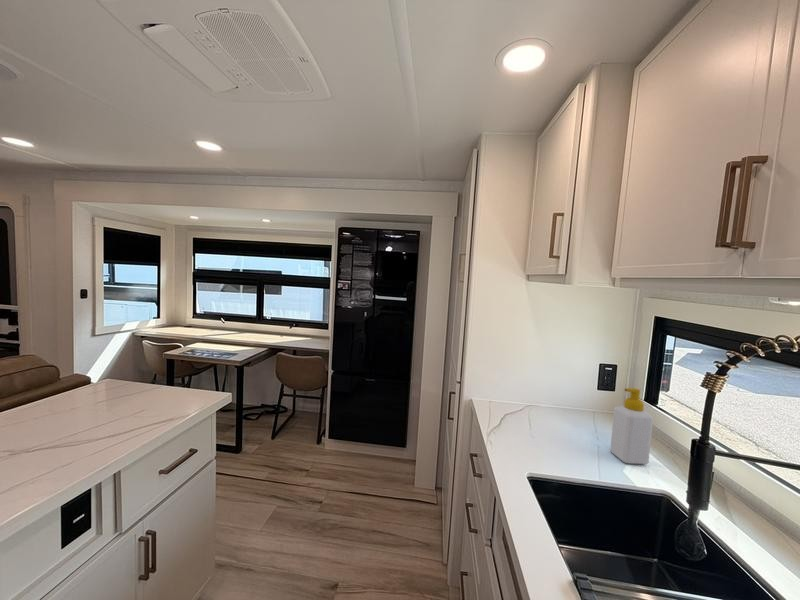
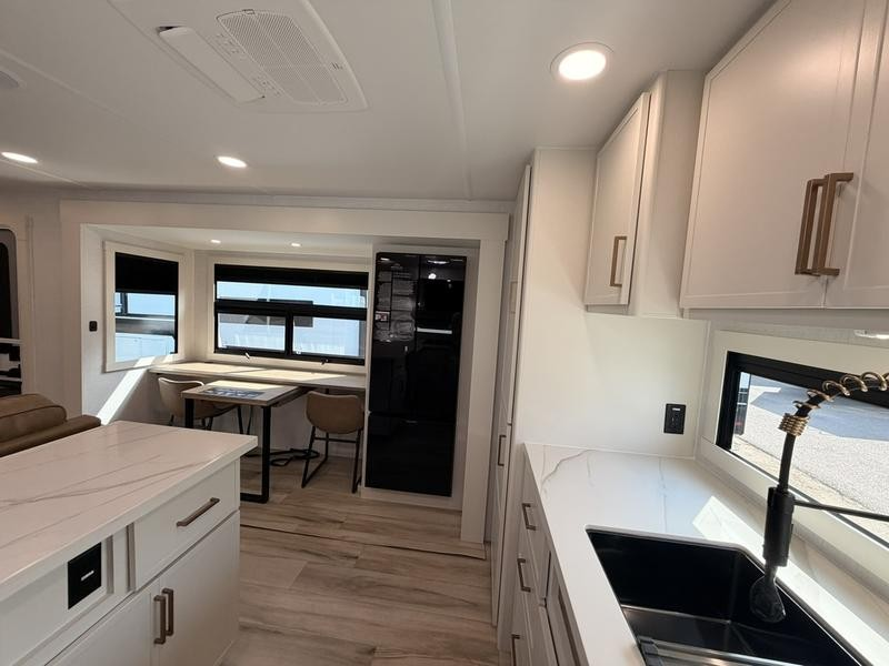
- soap bottle [609,387,654,465]
